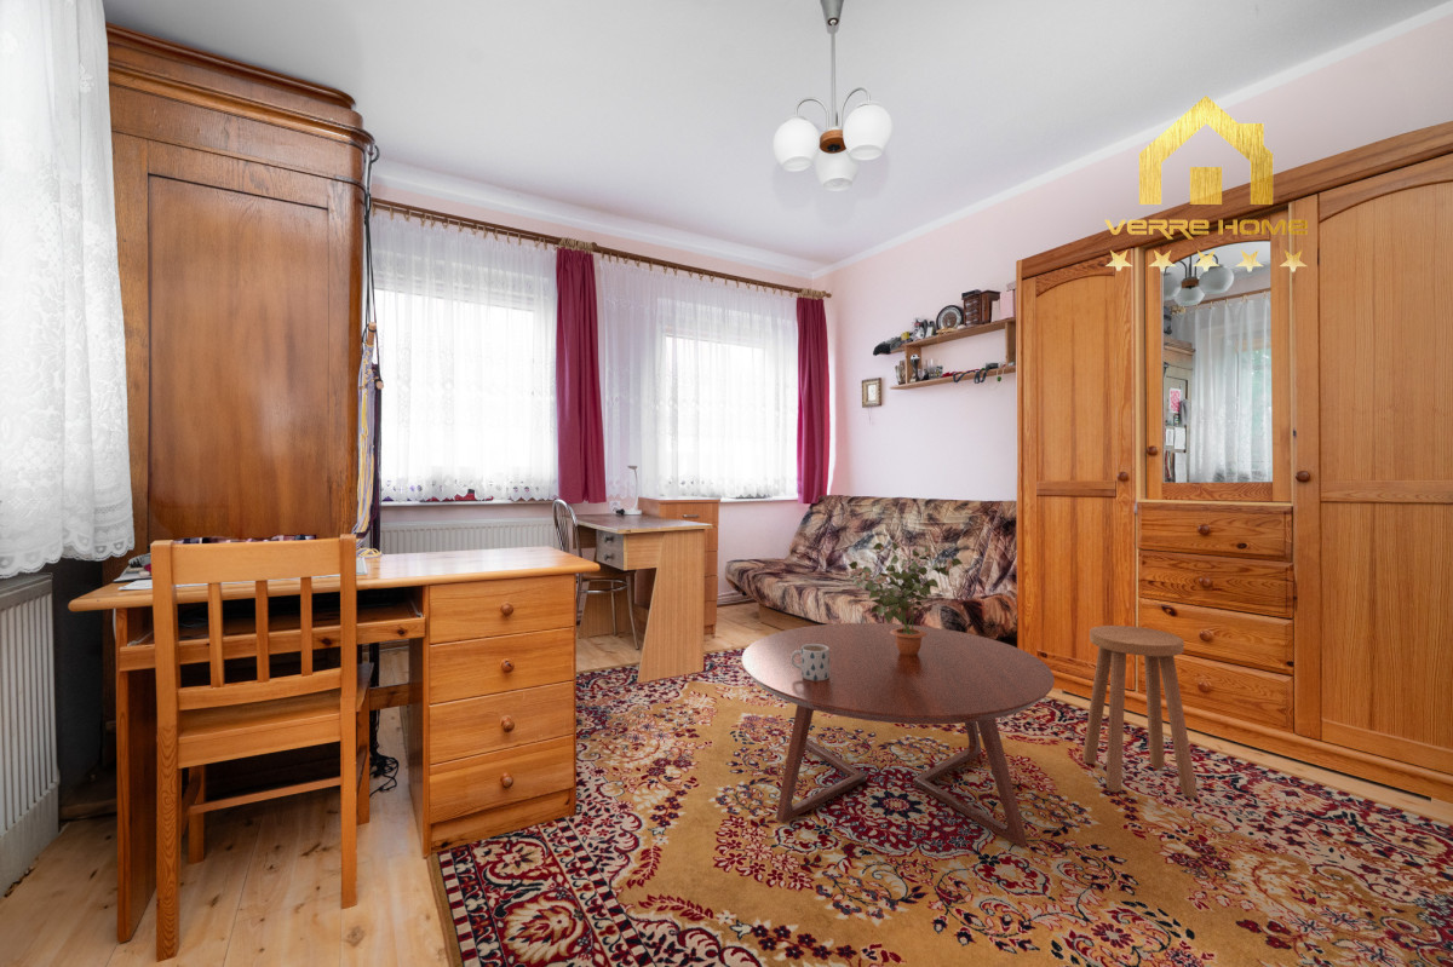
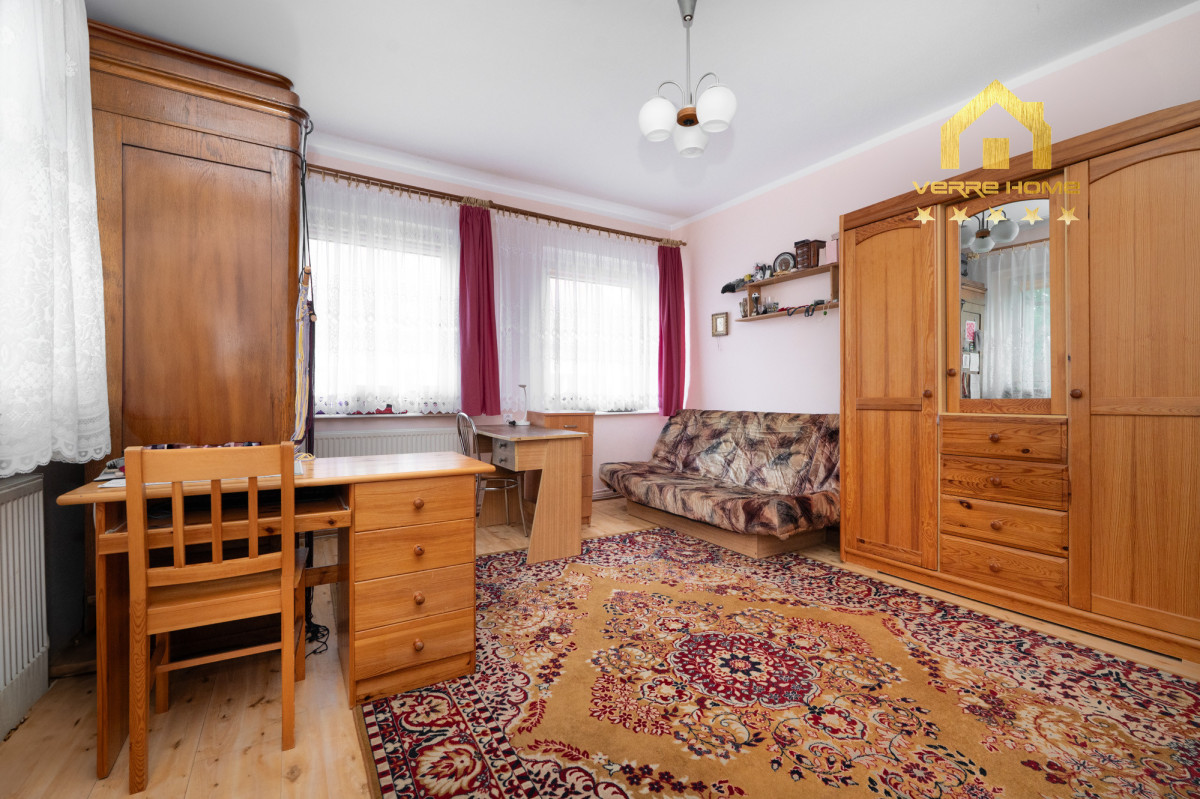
- potted plant [848,541,964,655]
- coffee table [740,622,1056,848]
- mug [791,644,829,681]
- stool [1081,624,1199,799]
